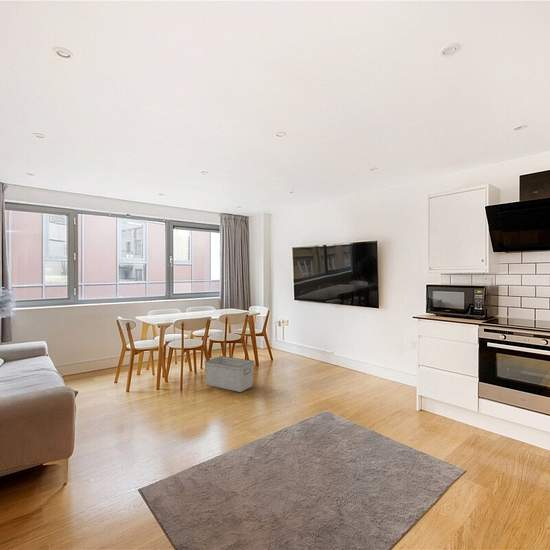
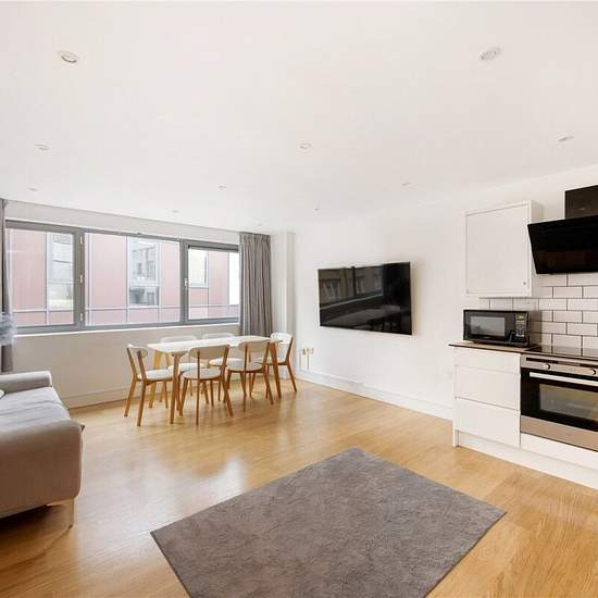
- storage bin [203,355,255,393]
